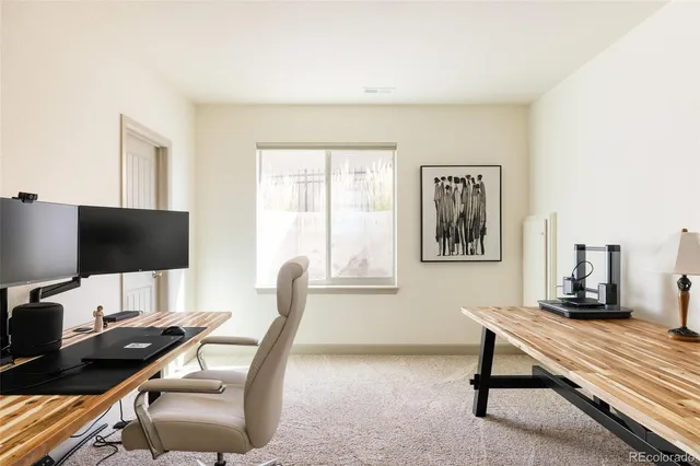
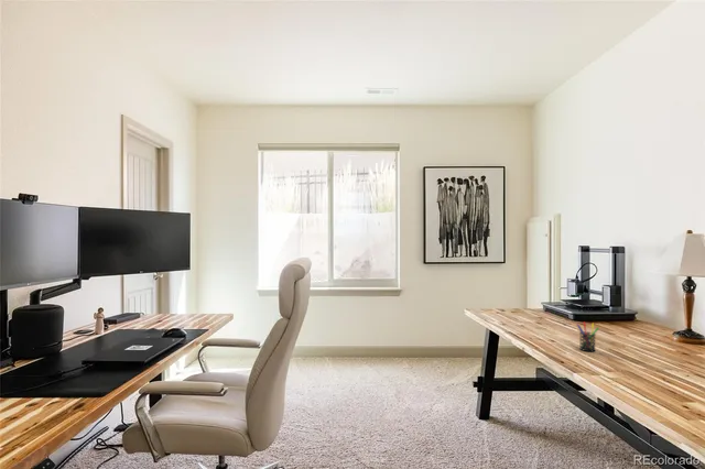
+ pen holder [576,321,600,352]
